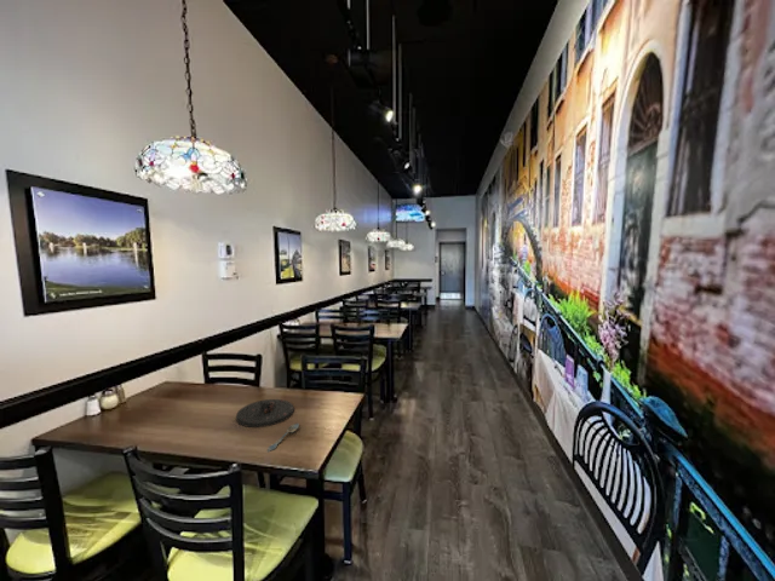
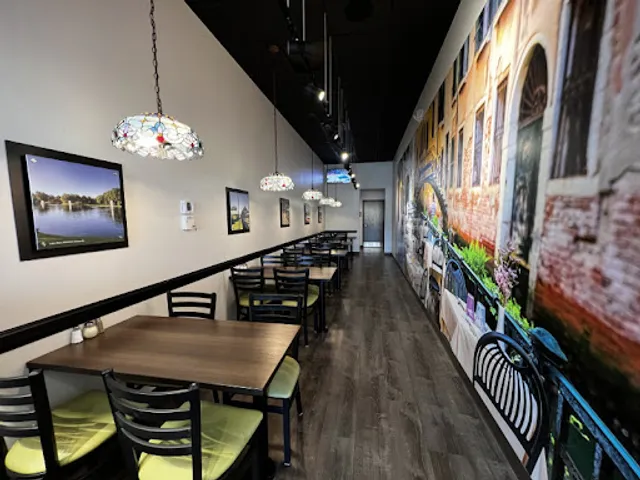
- spoon [266,422,300,453]
- plate [235,398,295,428]
